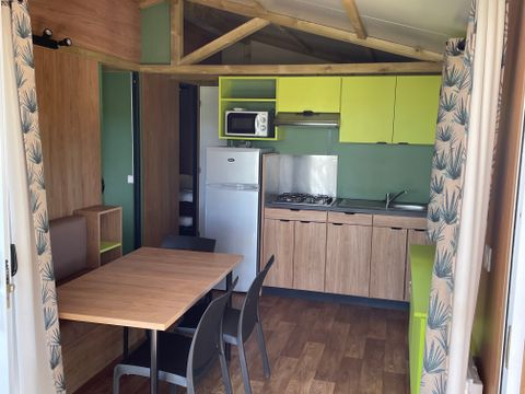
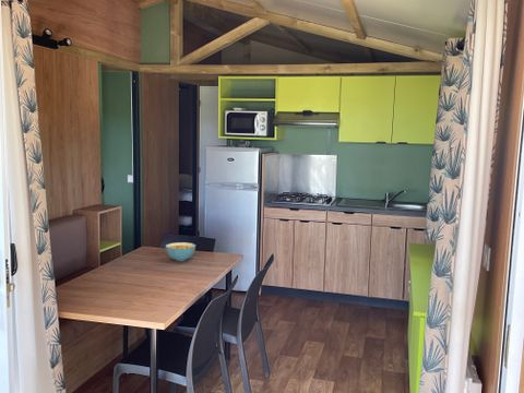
+ cereal bowl [165,241,196,262]
